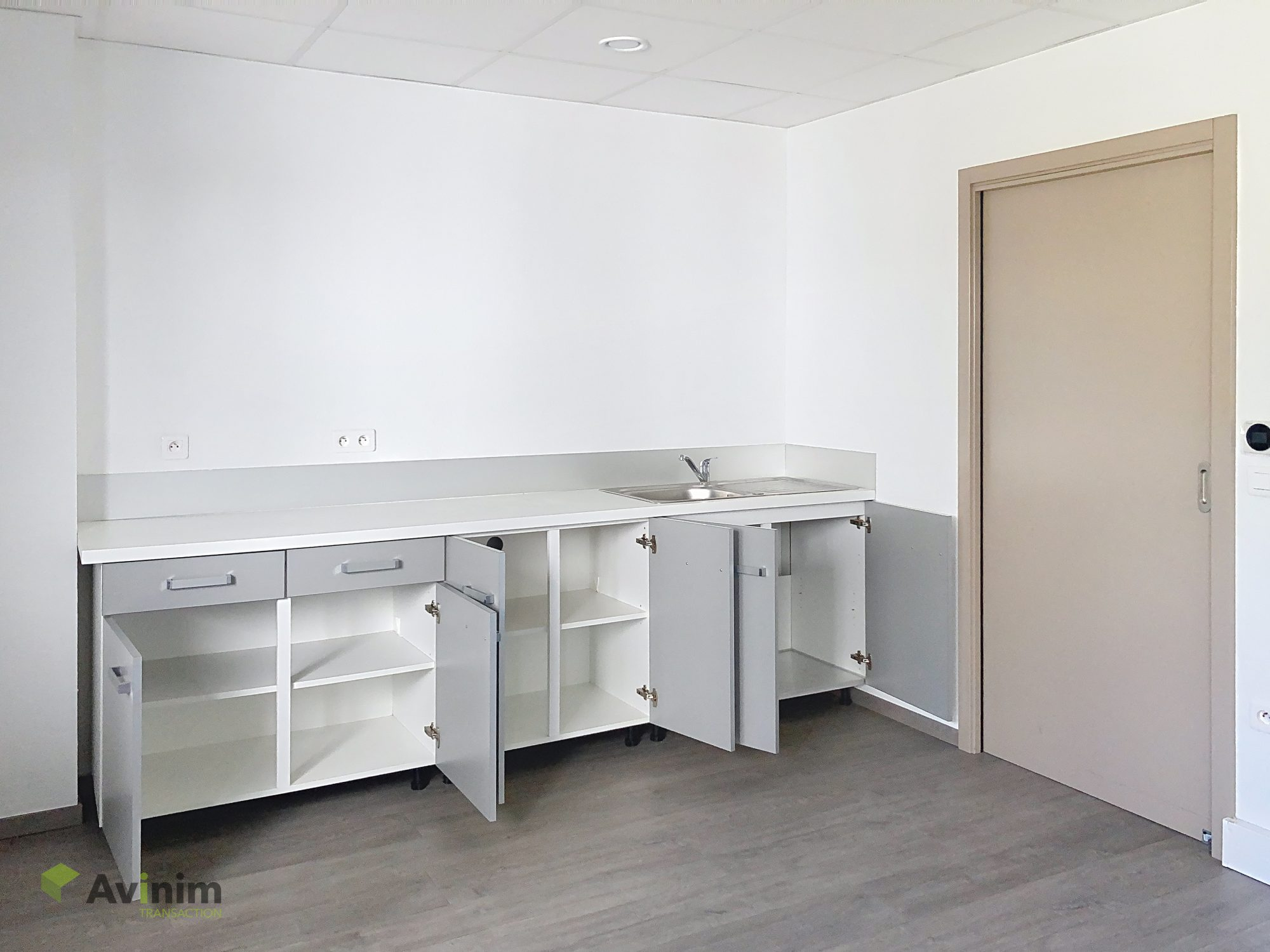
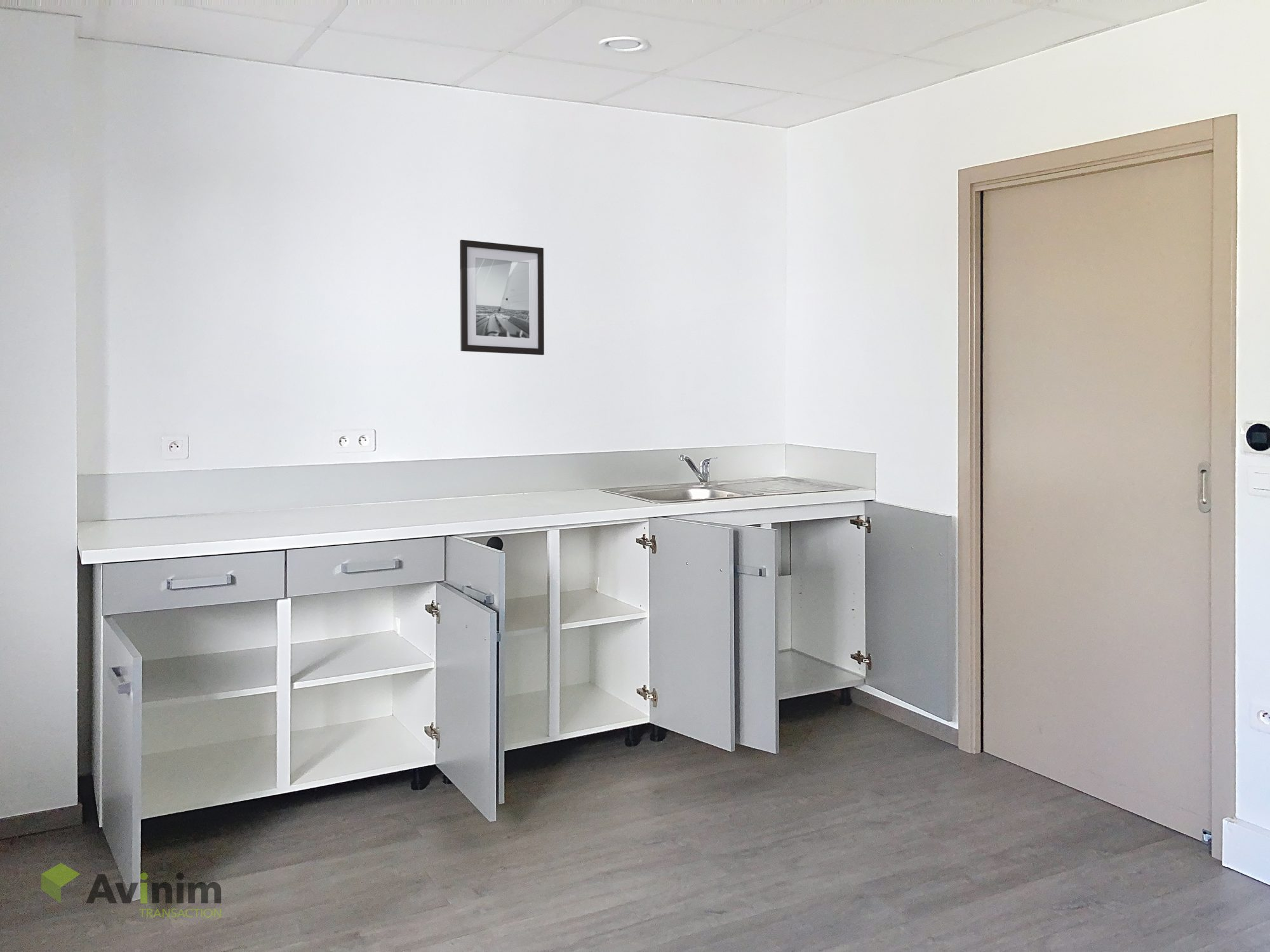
+ wall art [459,239,545,355]
